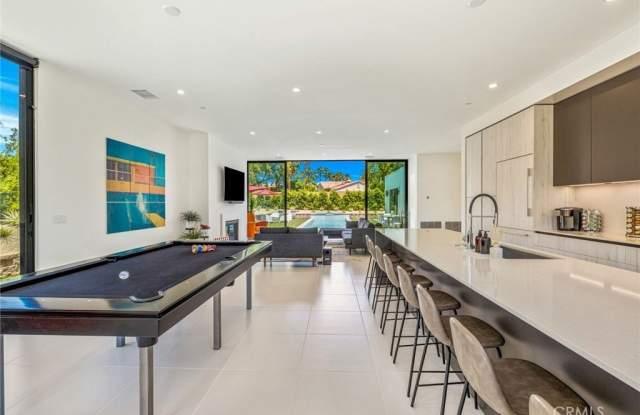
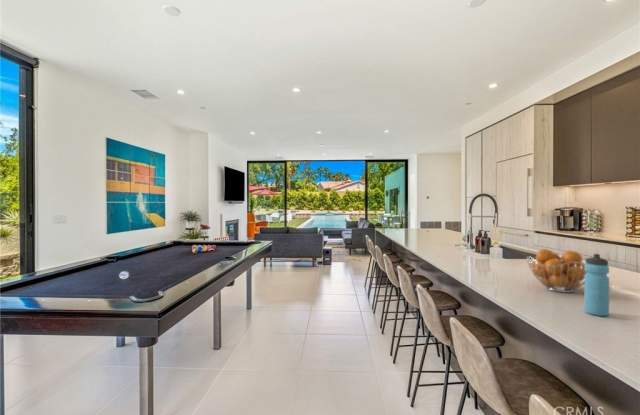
+ water bottle [583,253,610,317]
+ fruit basket [526,248,587,293]
